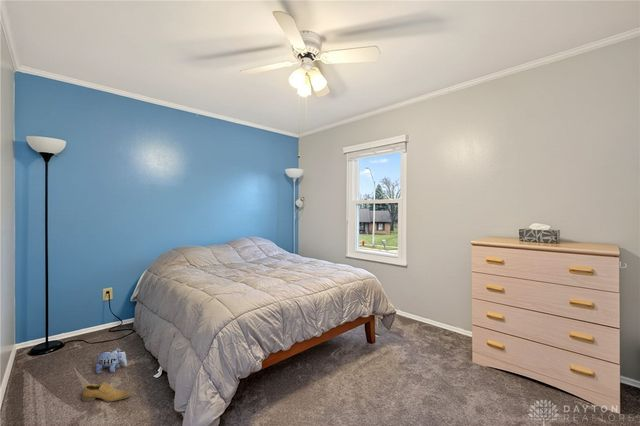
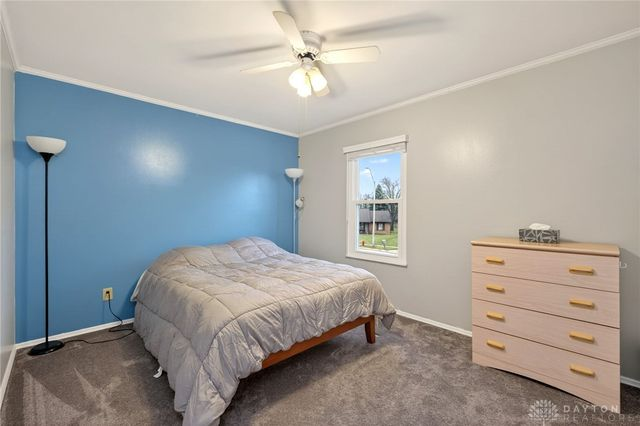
- shoe [81,381,132,403]
- plush toy [95,347,128,375]
